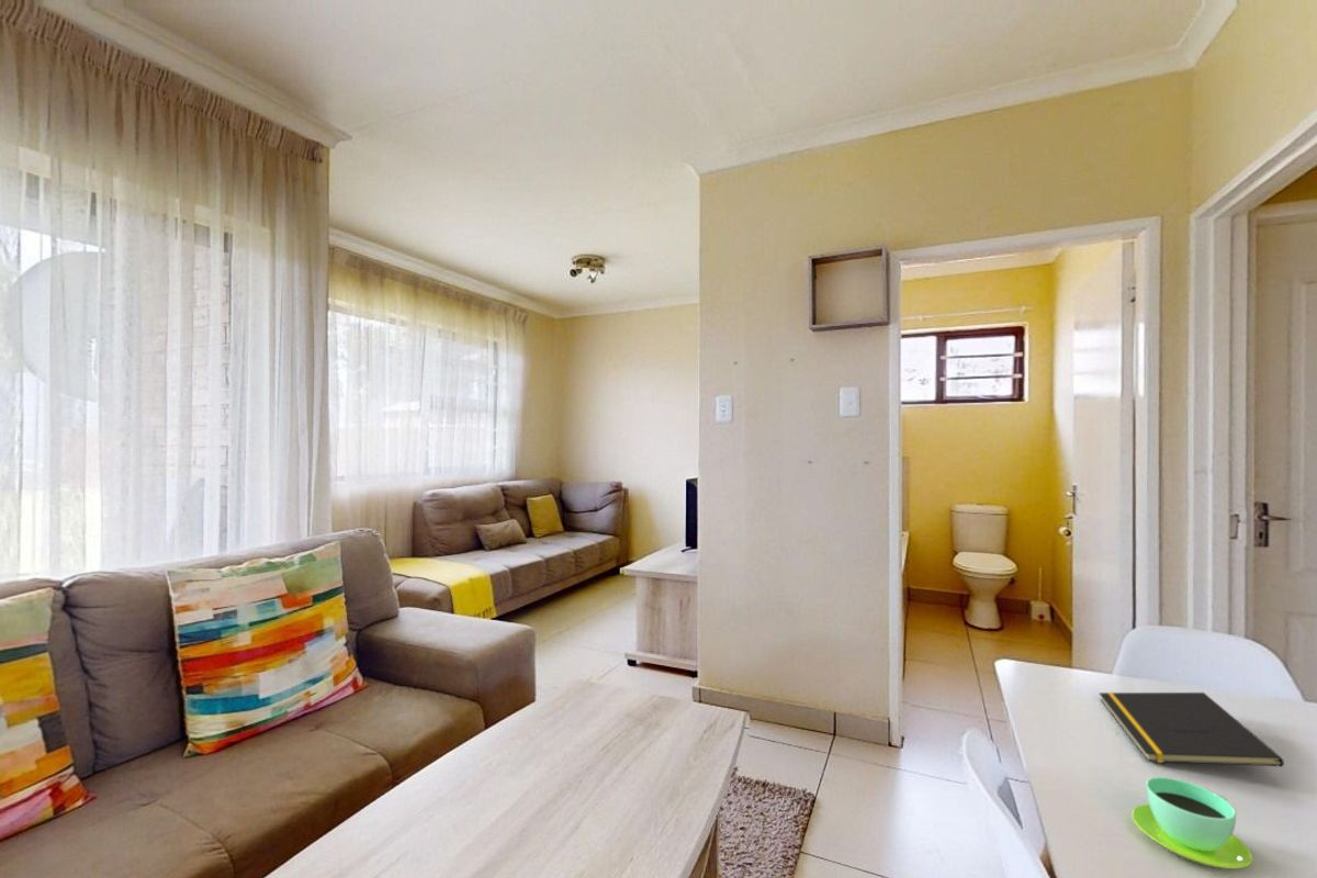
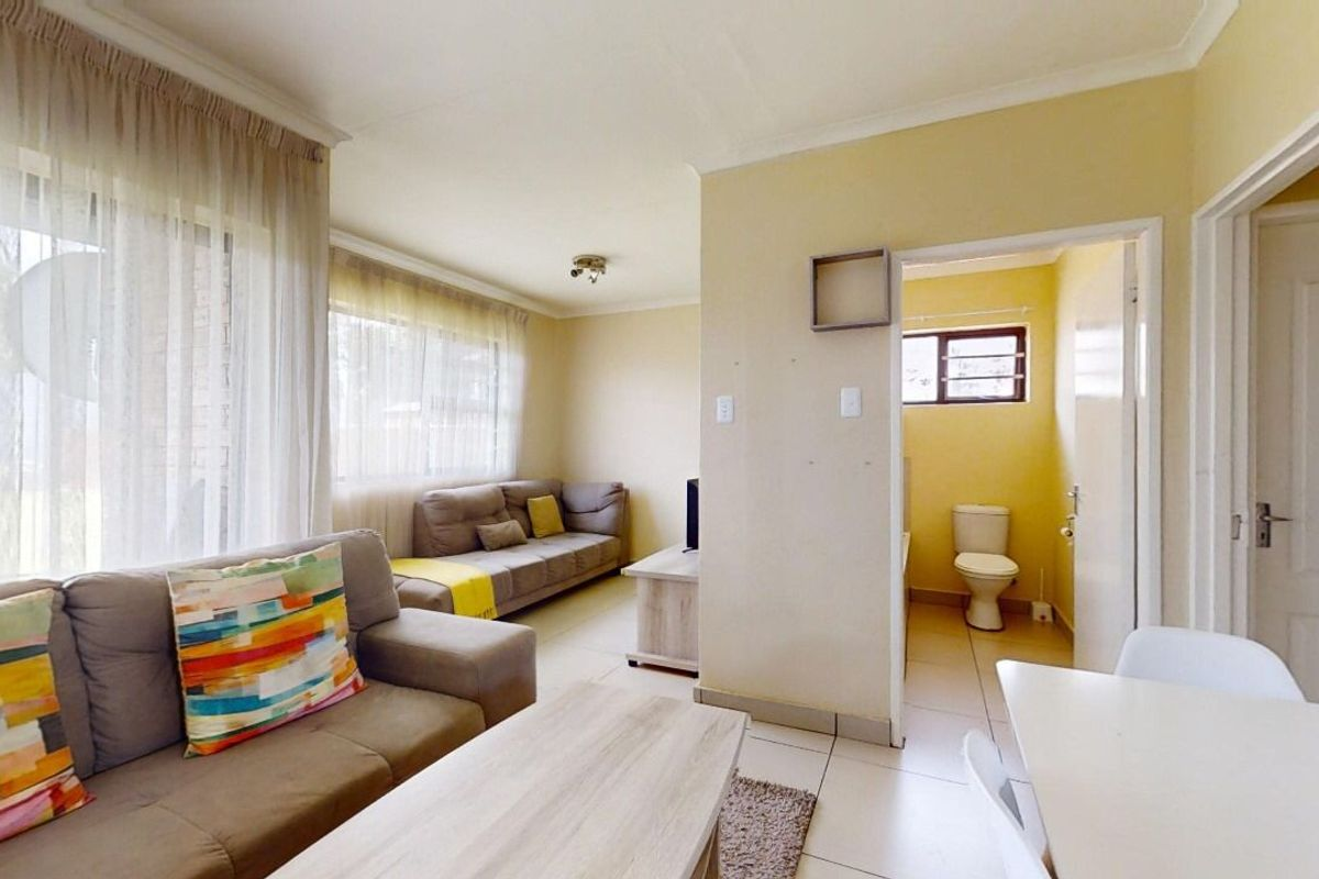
- notepad [1098,691,1285,767]
- cup [1130,776,1254,870]
